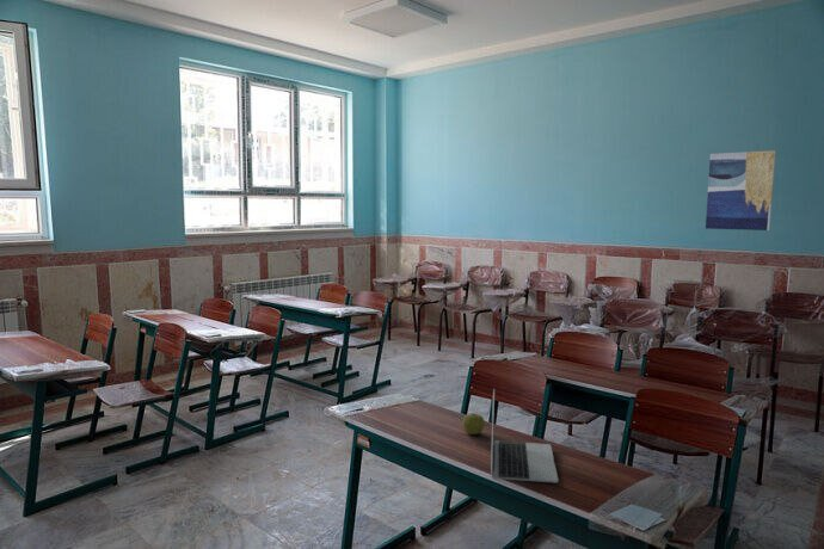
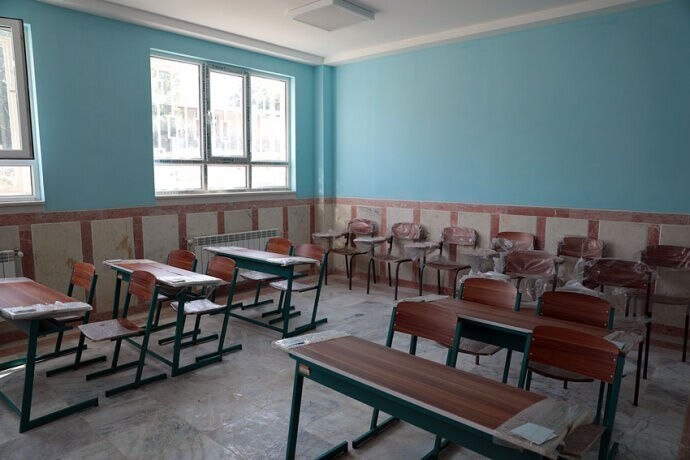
- laptop [490,389,559,485]
- wall art [705,149,776,232]
- apple [462,412,486,436]
